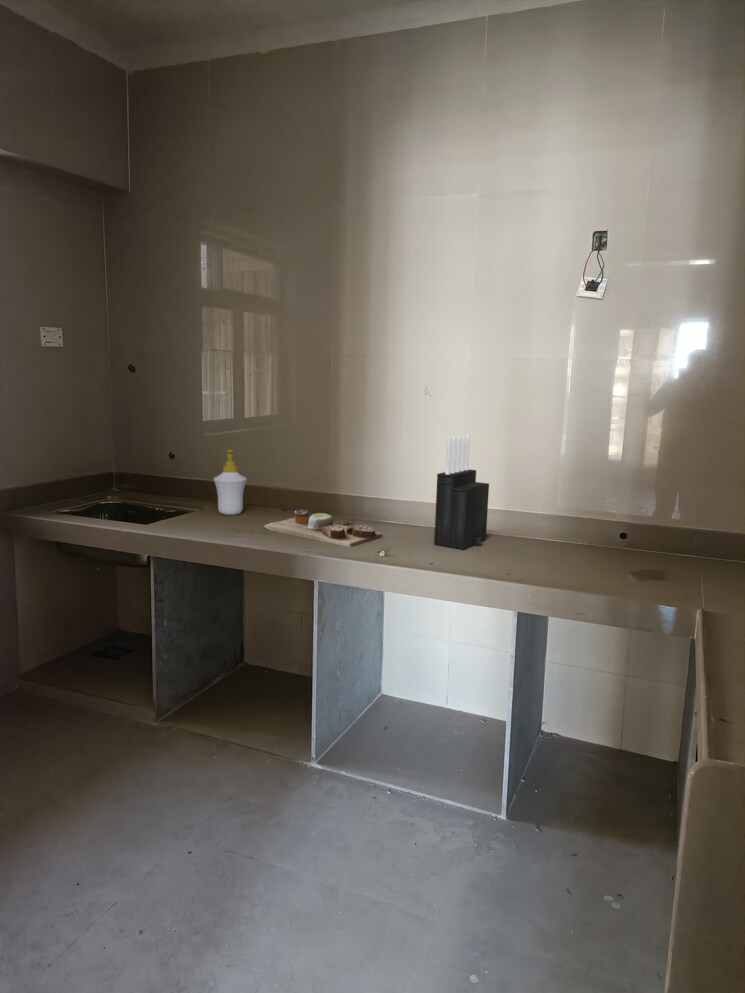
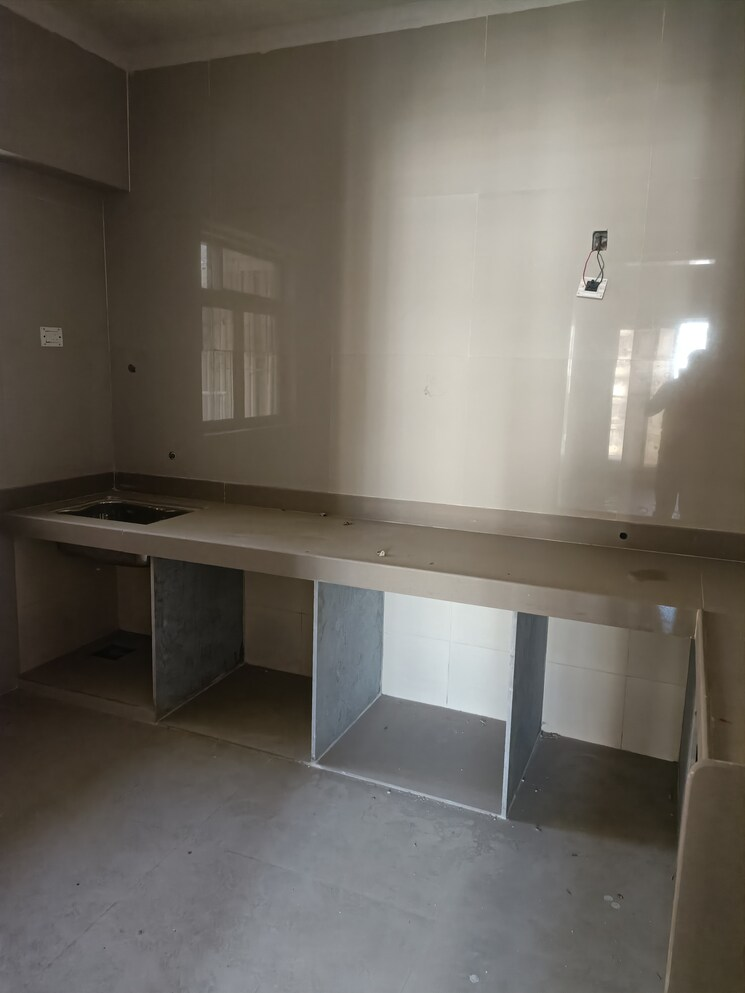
- soap bottle [213,449,248,516]
- cutting board [262,508,383,548]
- knife block [433,434,490,550]
